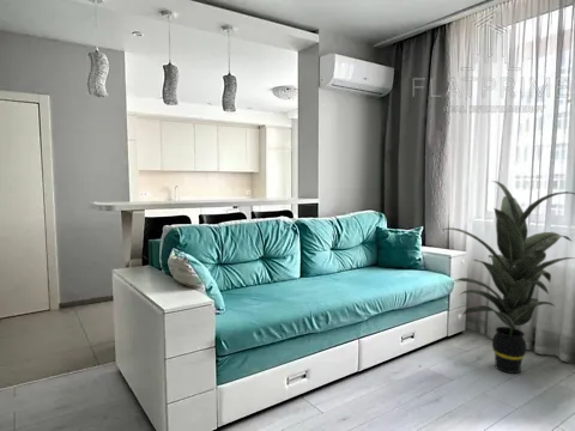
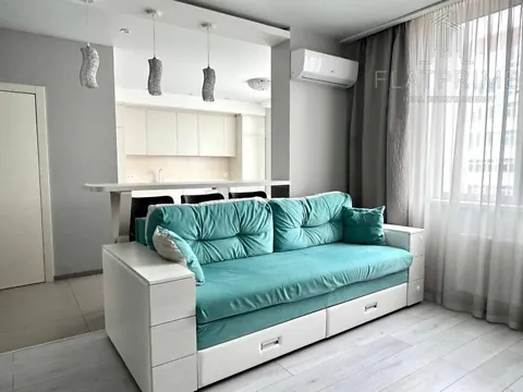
- indoor plant [441,180,575,375]
